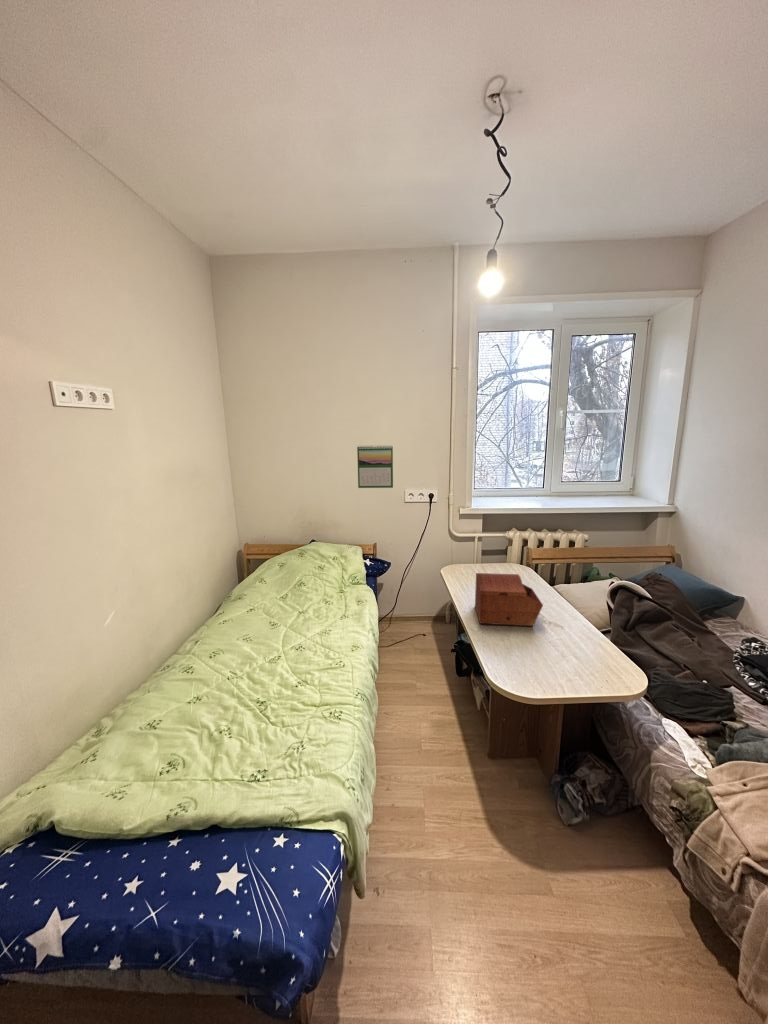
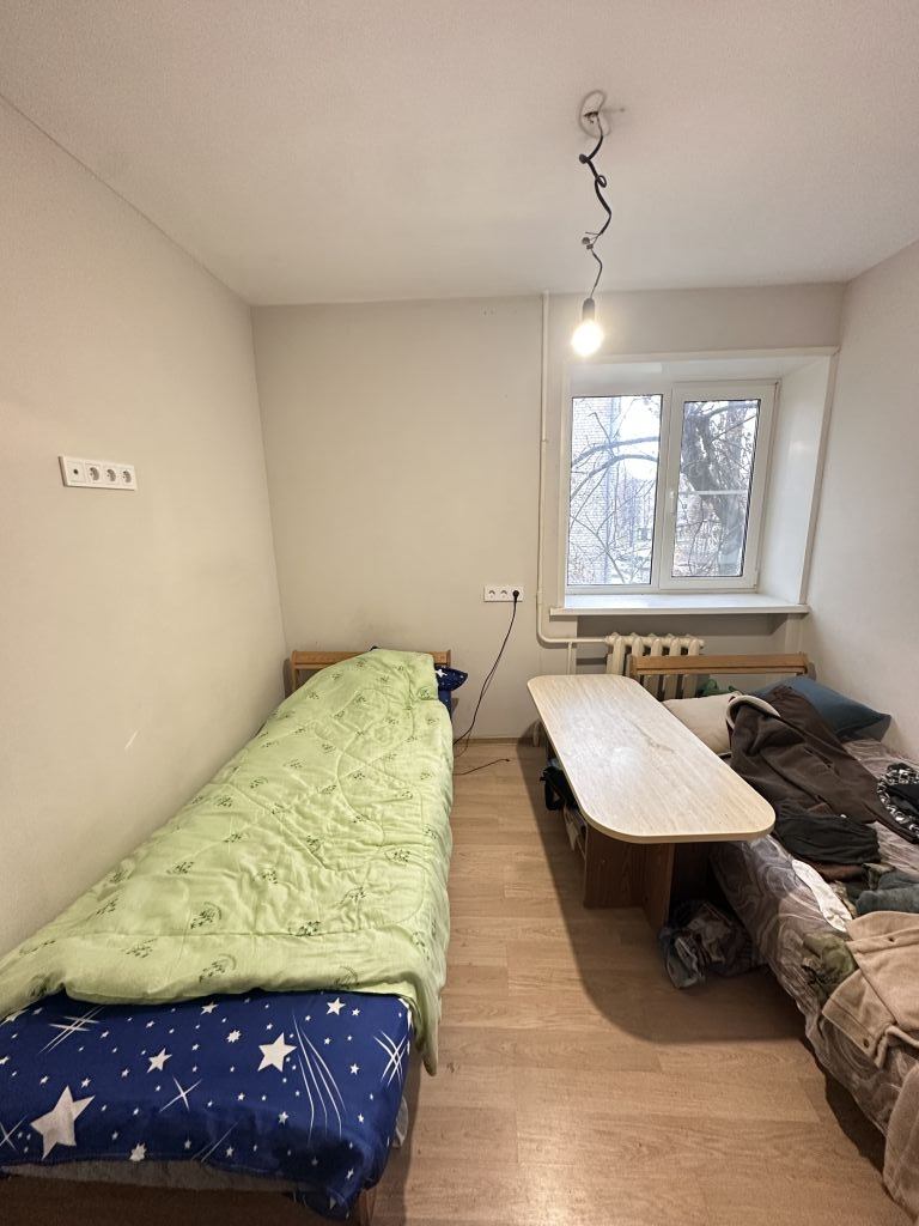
- calendar [356,444,394,489]
- sewing box [474,572,544,627]
